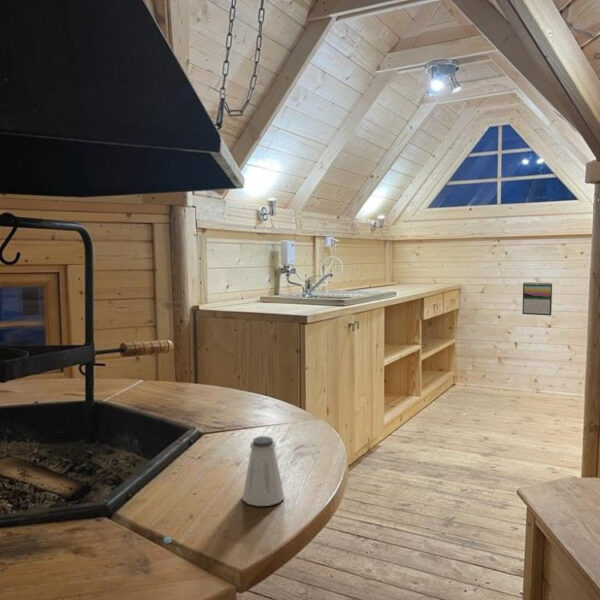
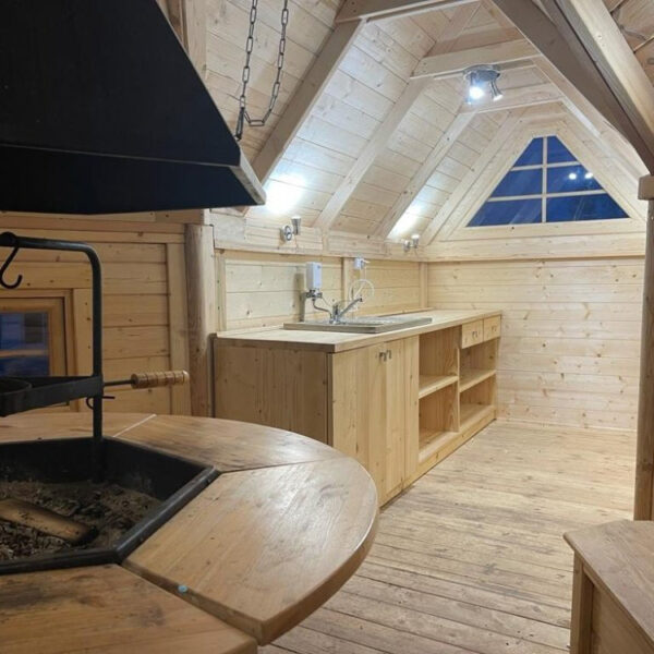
- calendar [521,281,553,317]
- saltshaker [242,435,285,507]
